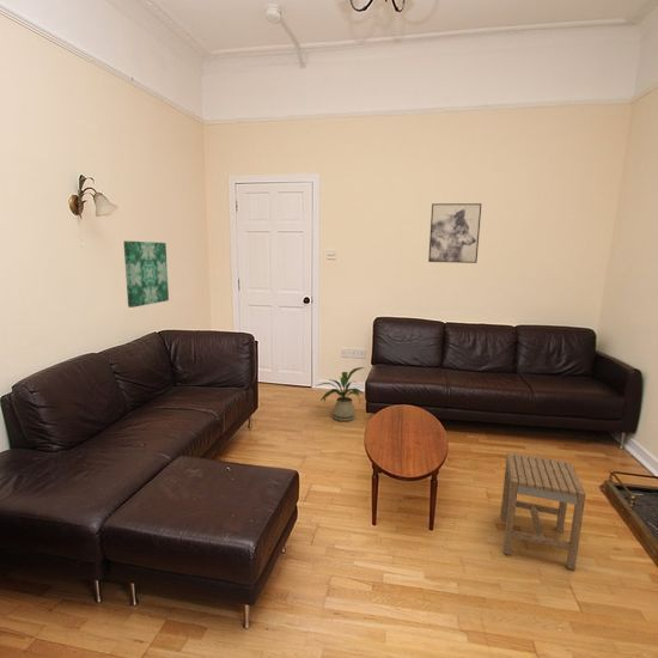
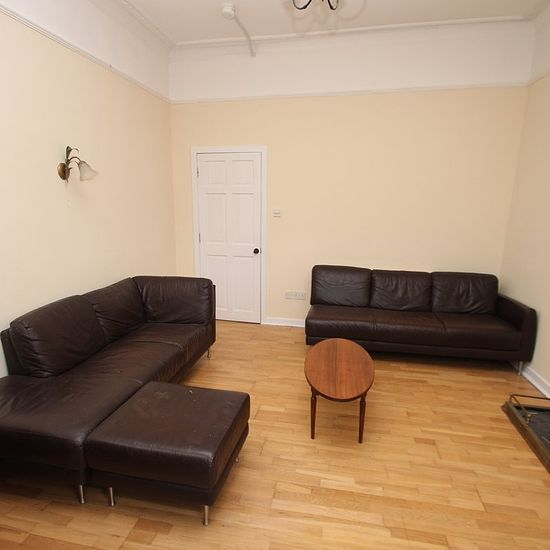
- house plant [313,366,366,422]
- wall art [122,239,170,309]
- wall art [427,202,482,264]
- stool [499,451,587,571]
